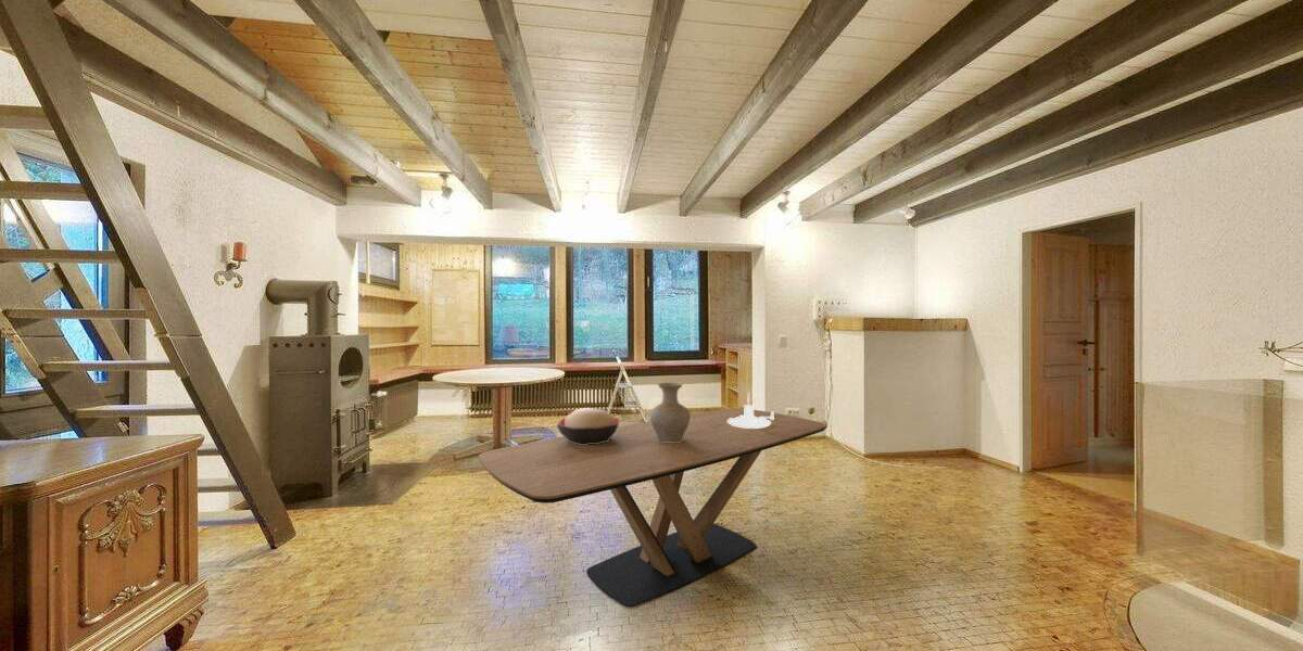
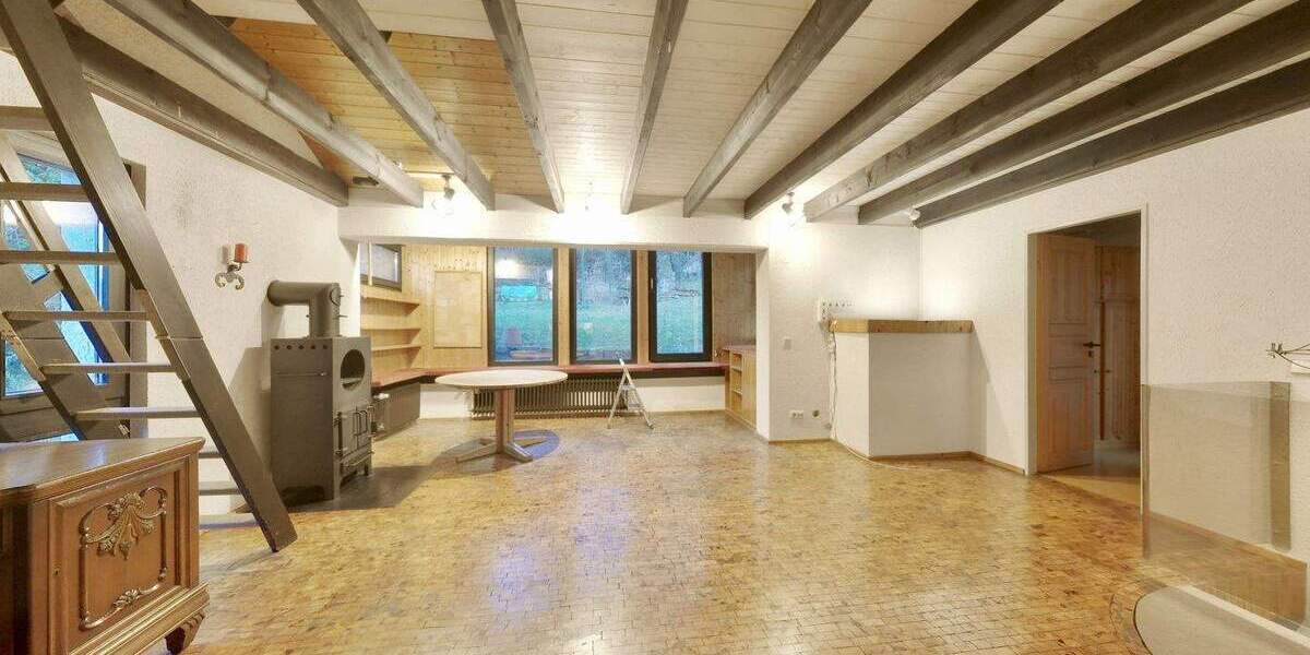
- dining table [478,407,828,608]
- candlestick [728,392,775,429]
- vase [649,382,692,443]
- decorative bowl [556,407,621,445]
